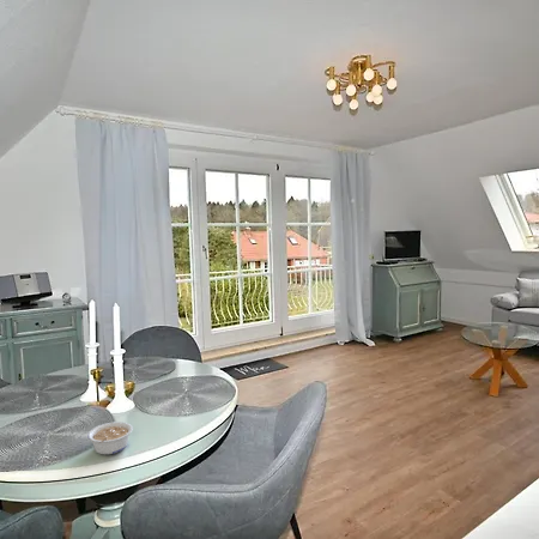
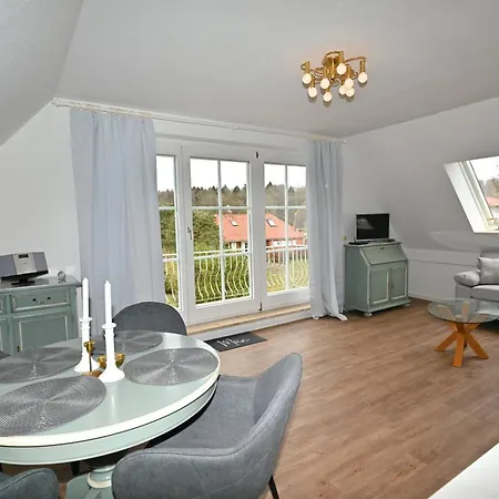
- legume [86,420,134,455]
